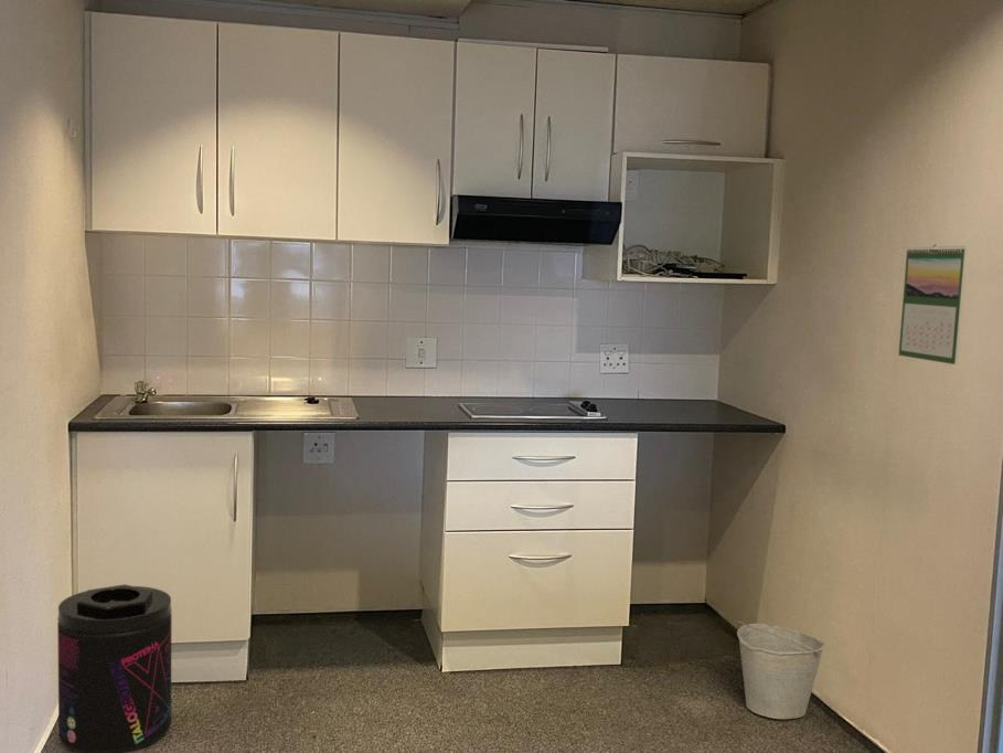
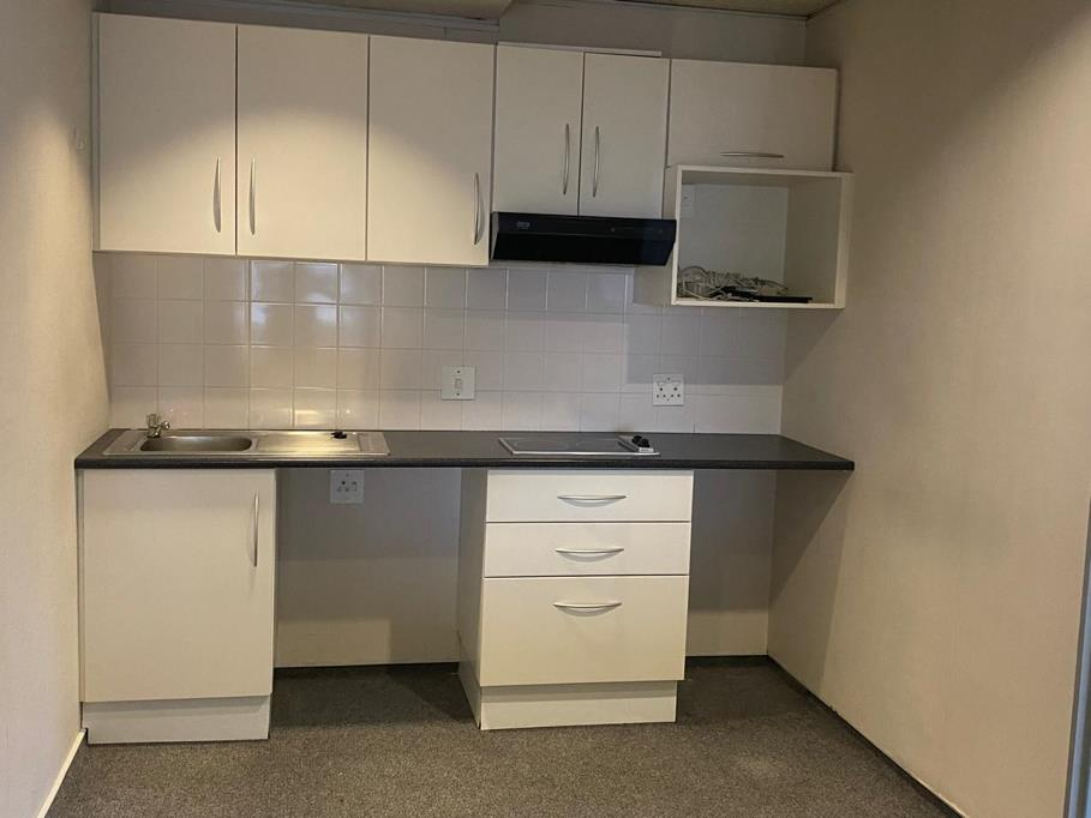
- bucket [736,619,826,720]
- calendar [897,243,969,365]
- supplement container [56,583,172,753]
